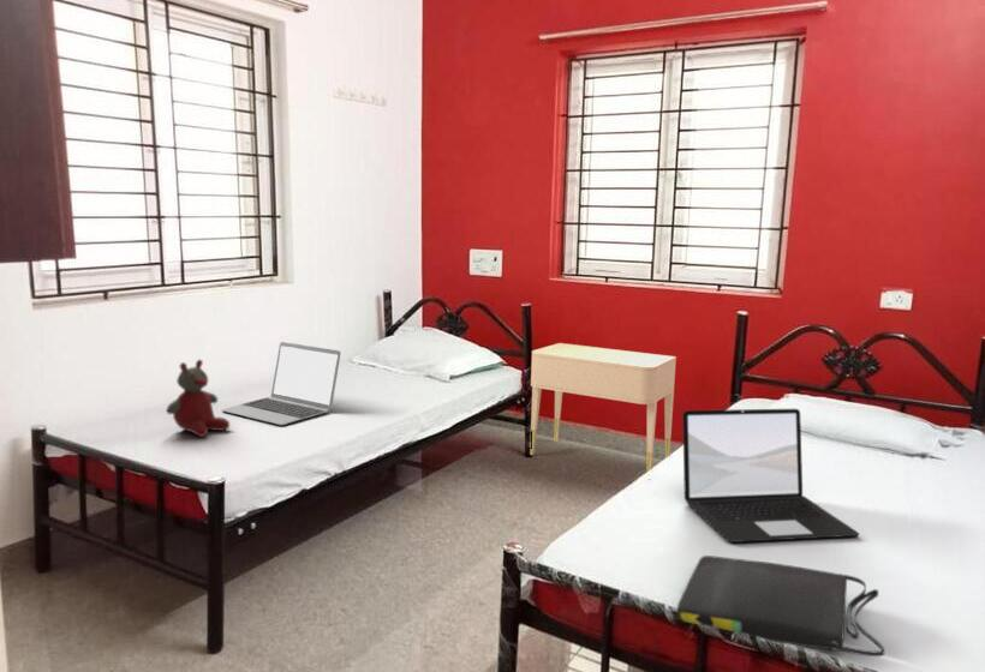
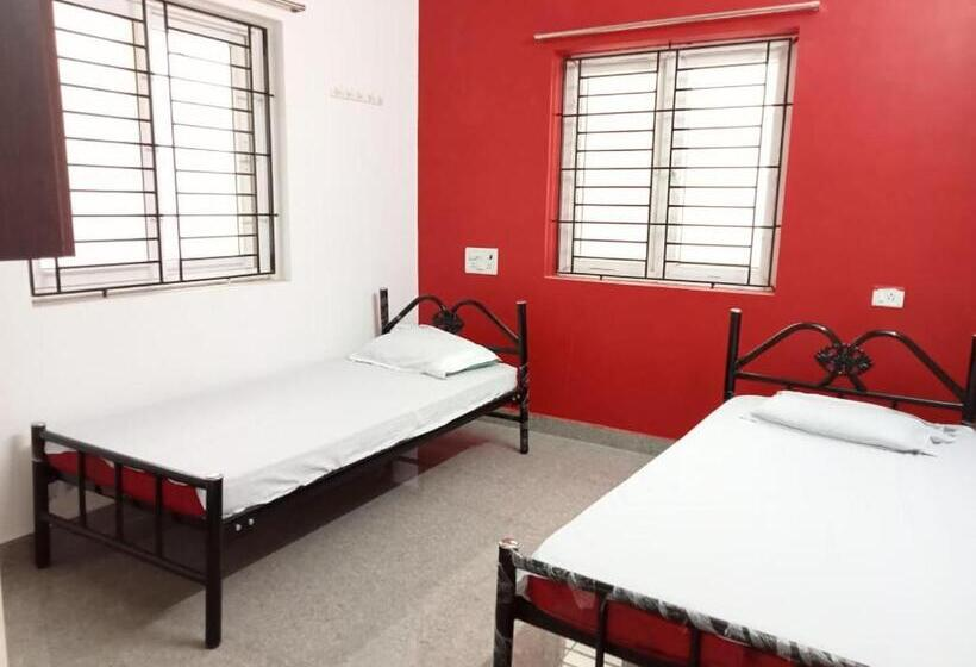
- nightstand [529,342,677,481]
- stuffed bear [166,359,231,438]
- laptop [681,408,860,544]
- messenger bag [676,554,885,658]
- laptop [220,341,341,427]
